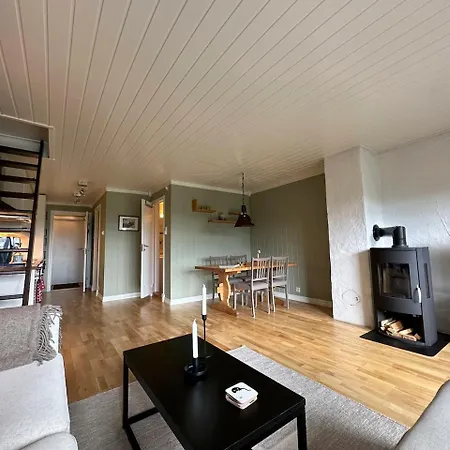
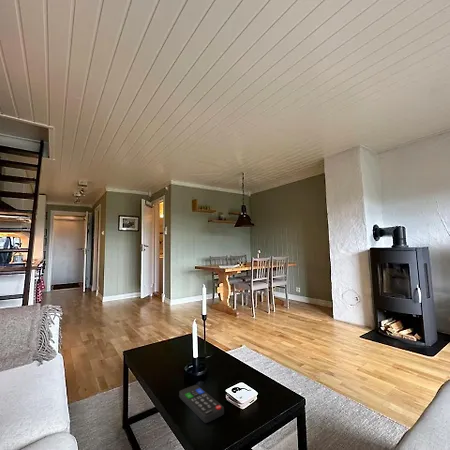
+ remote control [178,384,225,424]
